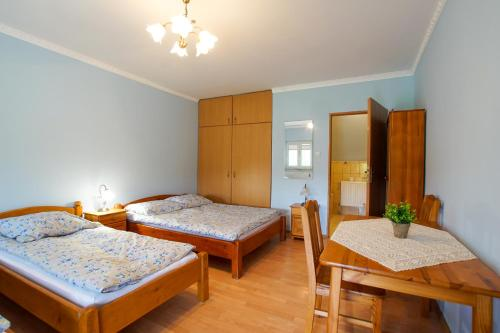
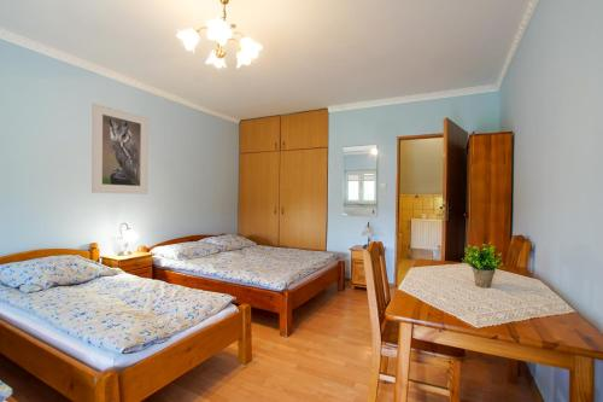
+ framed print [90,101,150,196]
